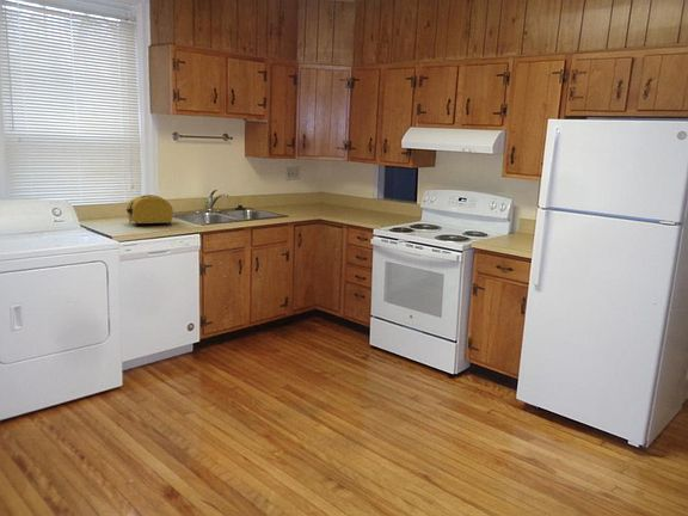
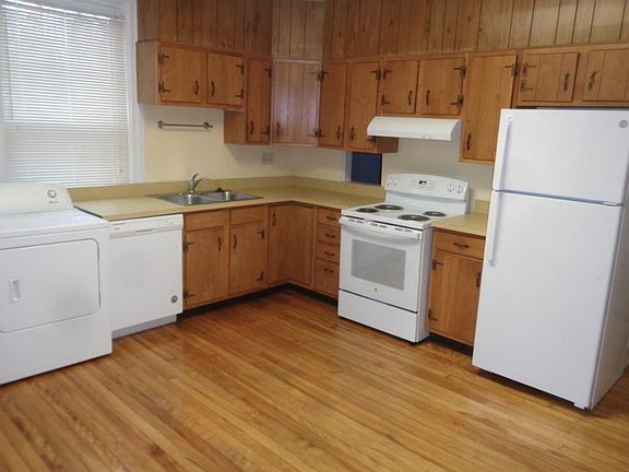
- toaster [125,194,174,227]
